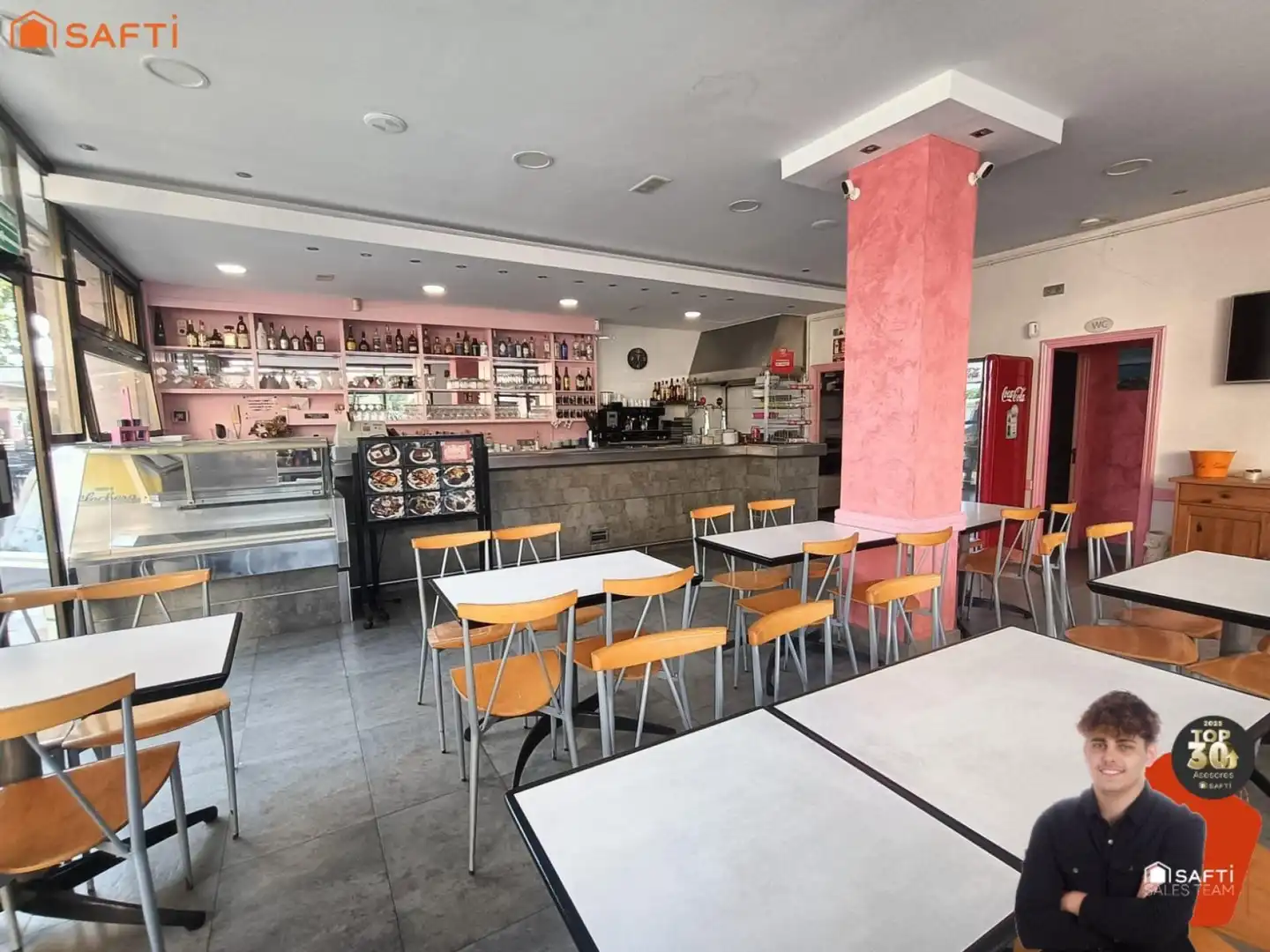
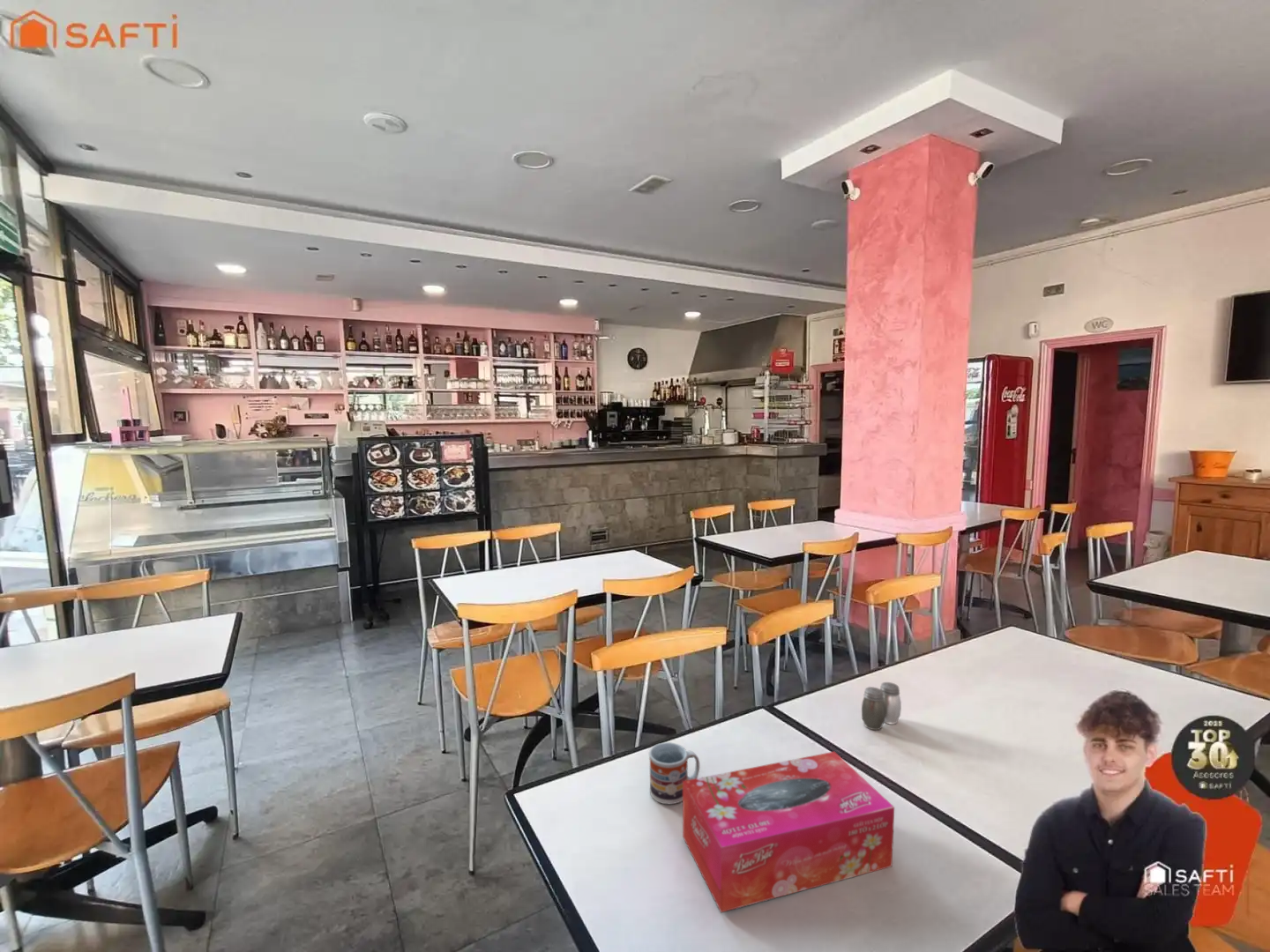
+ cup [648,741,701,805]
+ salt and pepper shaker [861,681,902,731]
+ tissue box [682,751,895,913]
